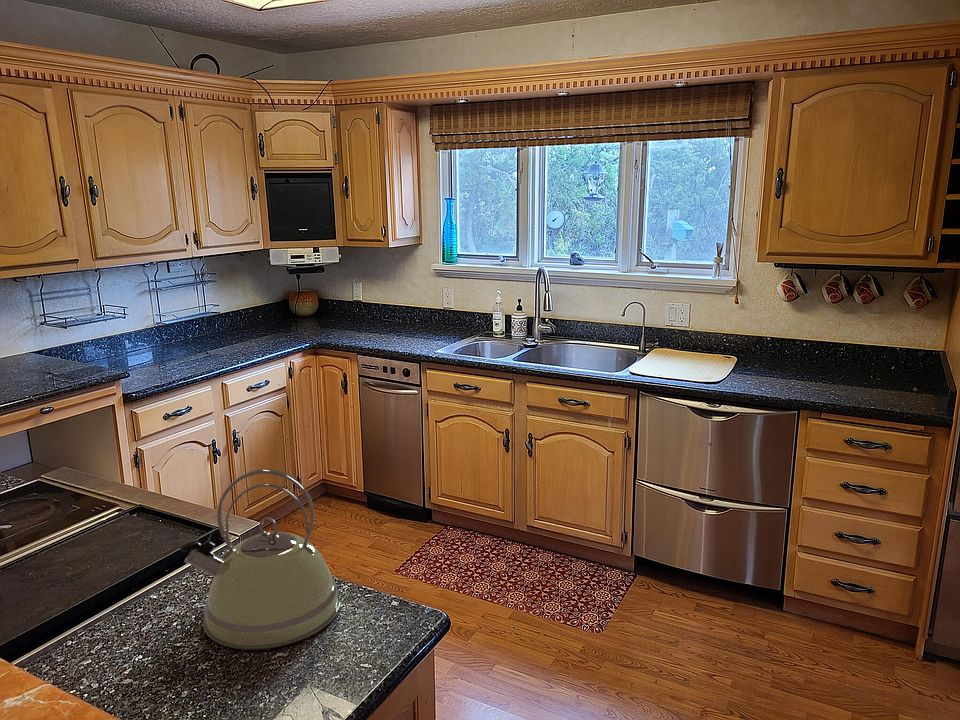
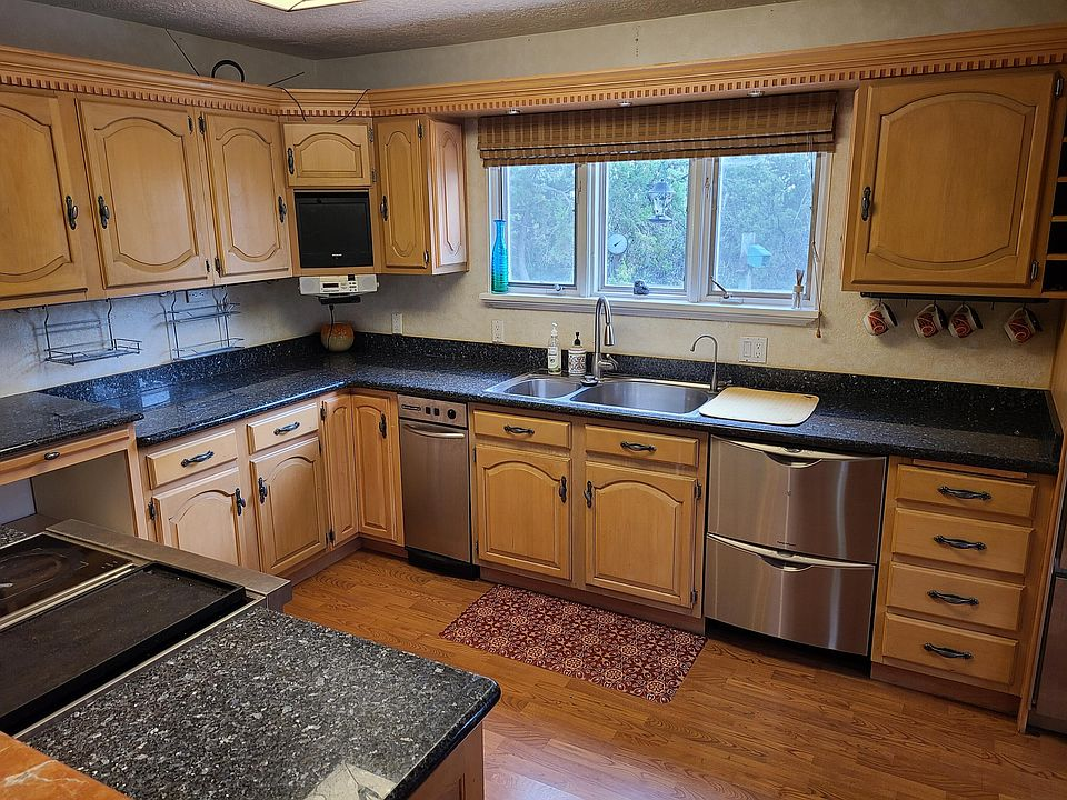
- kettle [179,468,341,651]
